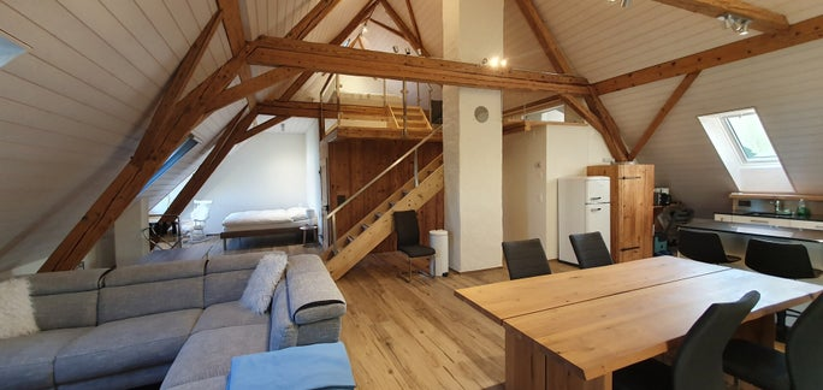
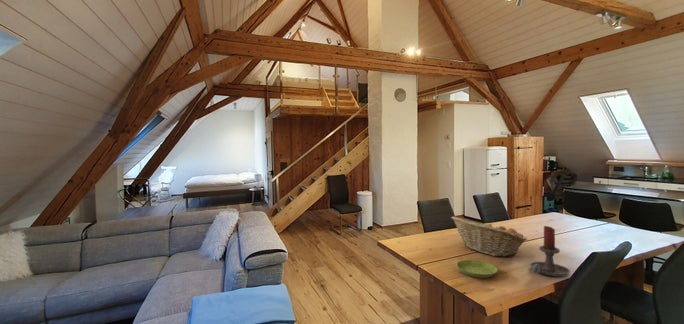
+ fruit basket [450,216,528,257]
+ saucer [456,259,498,279]
+ candle holder [529,225,571,278]
